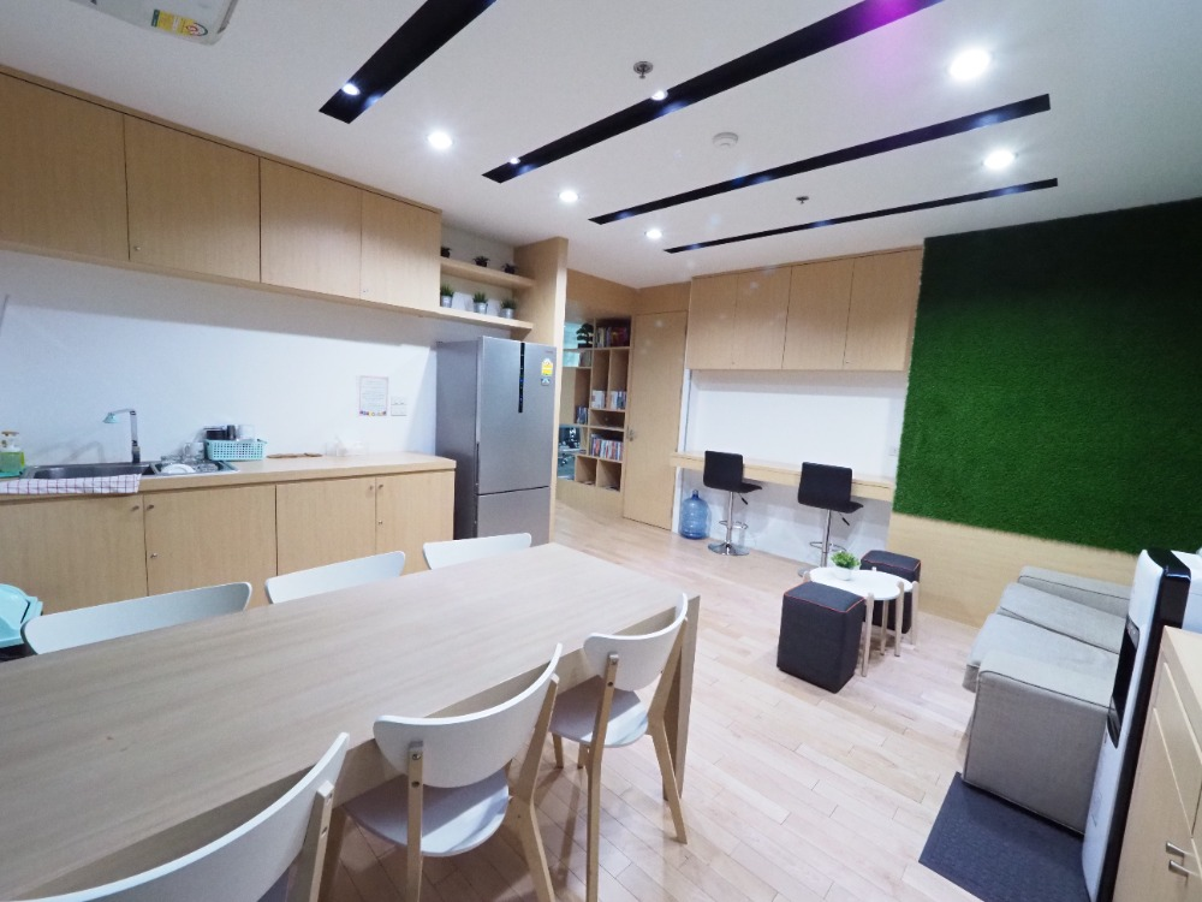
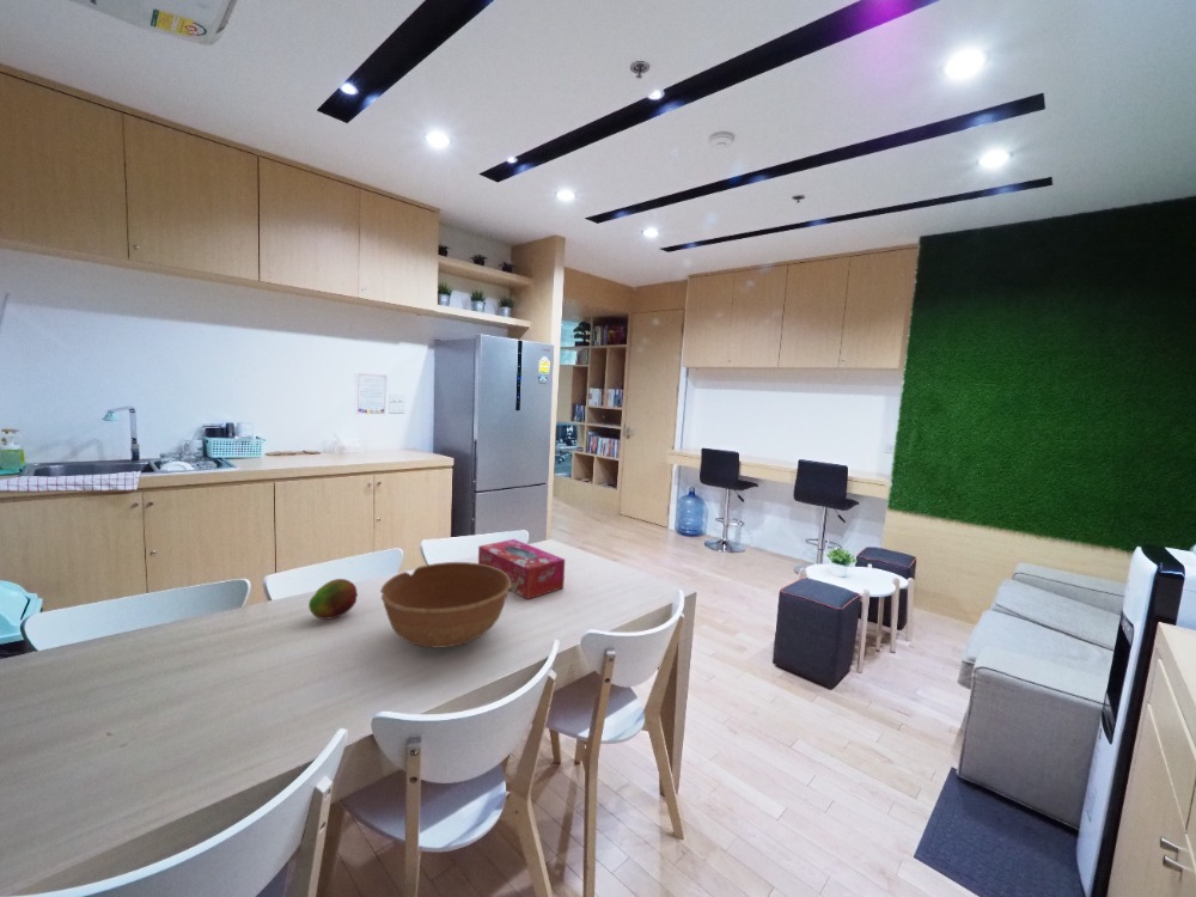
+ fruit [307,578,359,621]
+ tissue box [477,538,566,600]
+ bowl [379,561,511,649]
